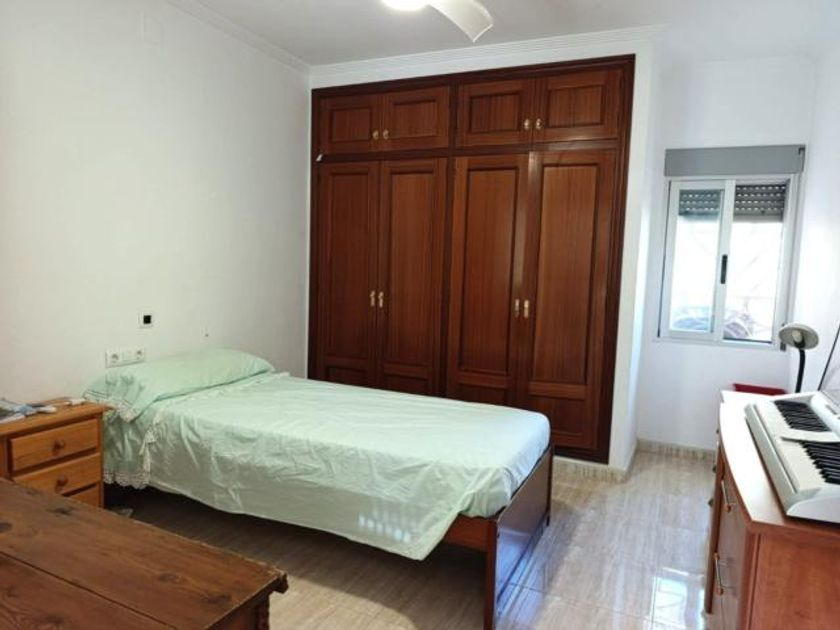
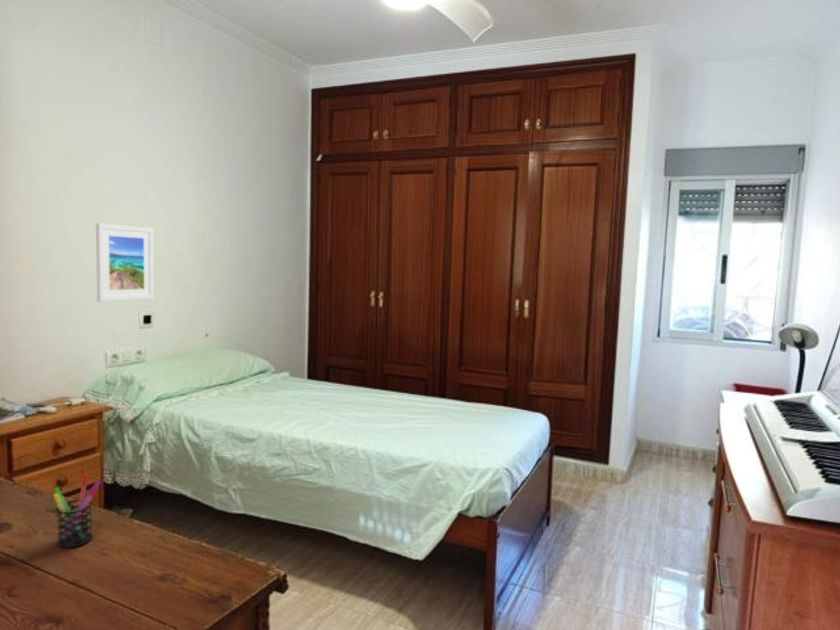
+ pen holder [53,473,102,548]
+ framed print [95,222,155,303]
